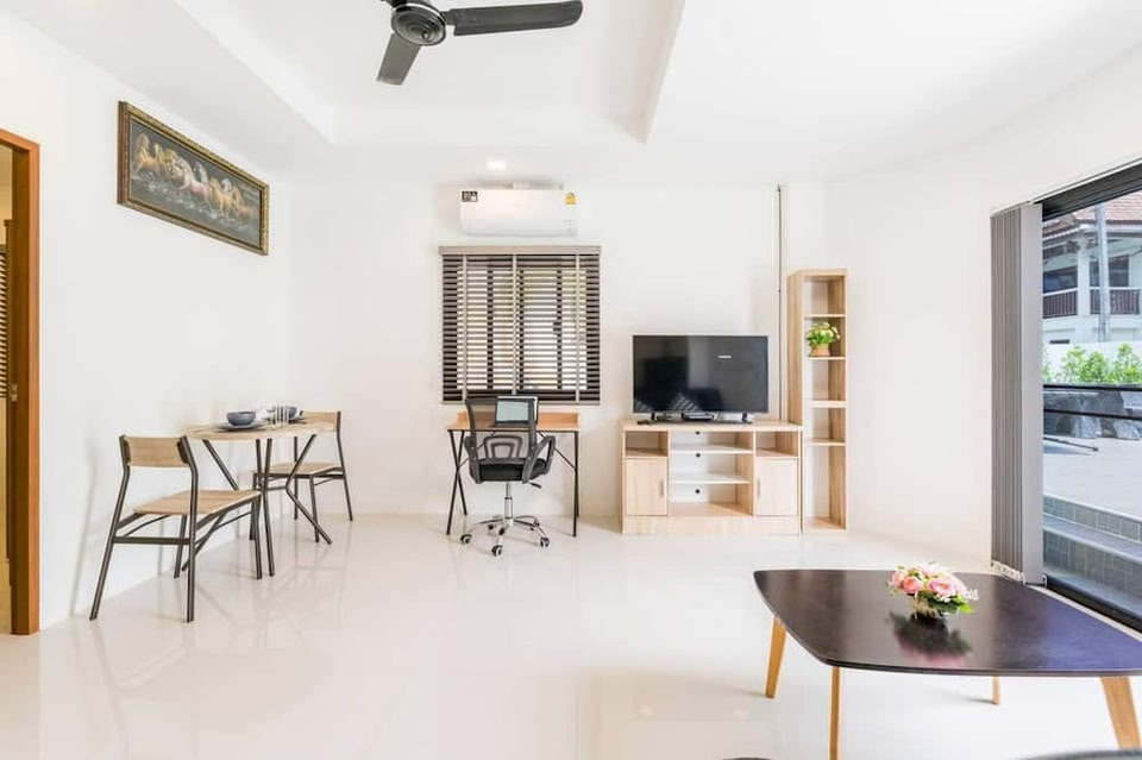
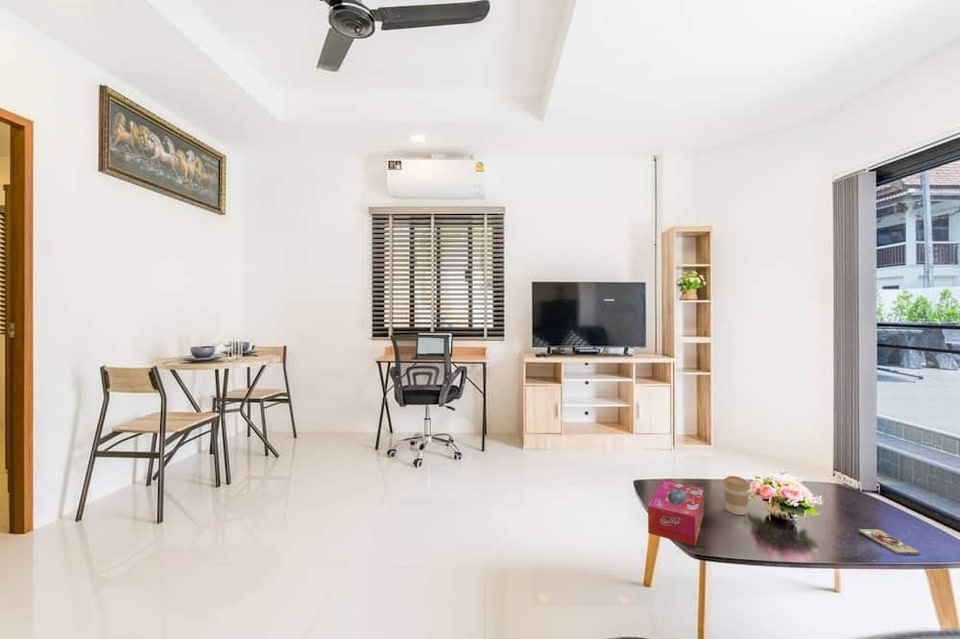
+ tissue box [647,479,705,547]
+ coffee cup [722,475,751,516]
+ smartphone [858,528,920,555]
